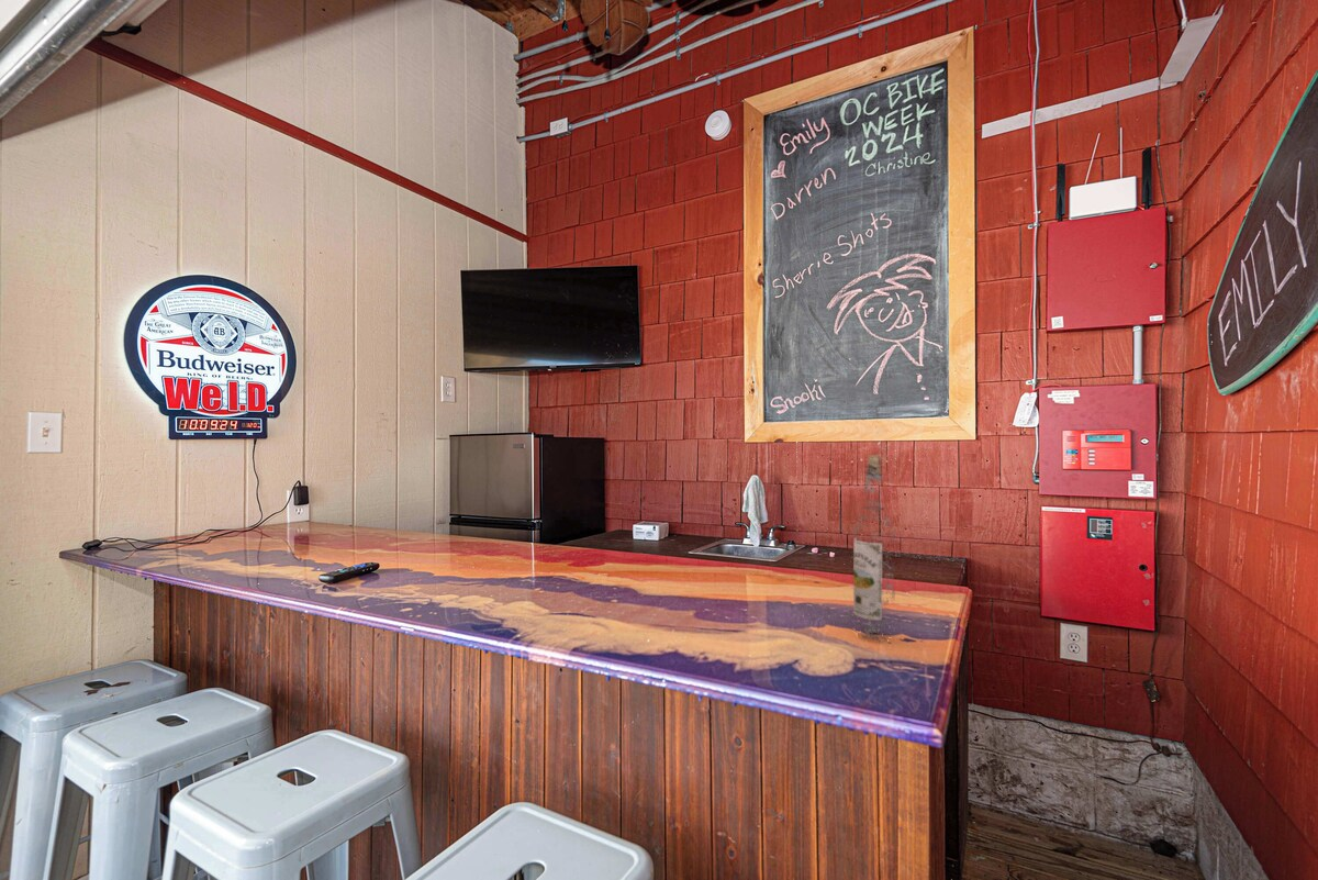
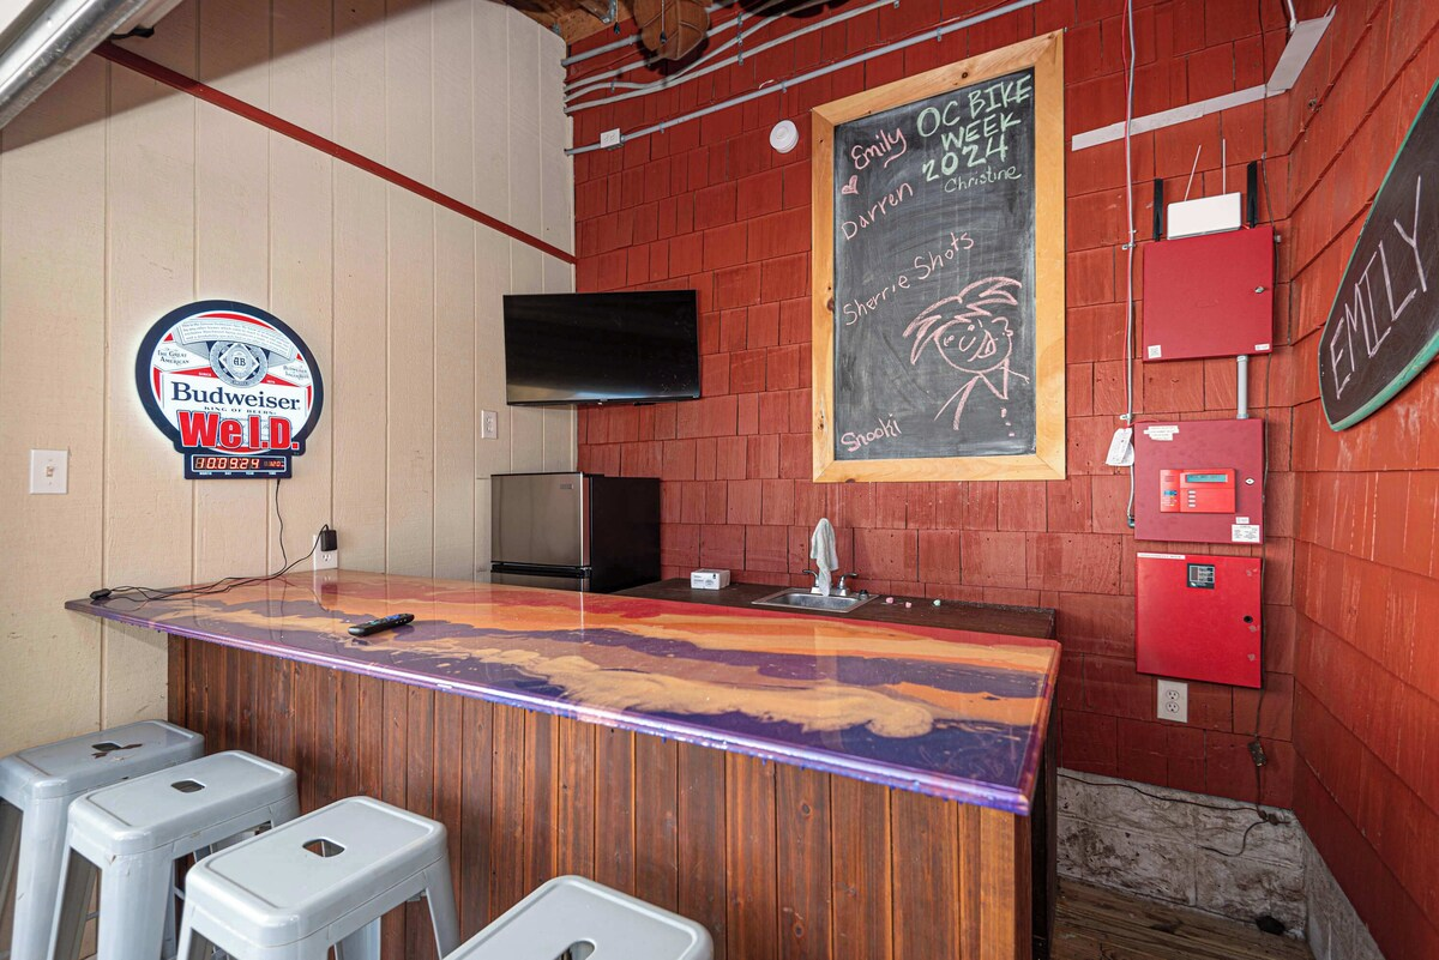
- vodka [852,454,896,643]
